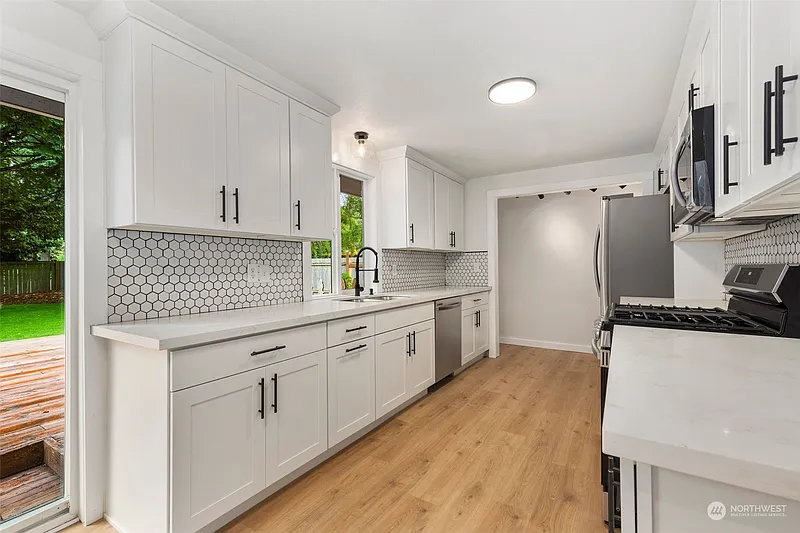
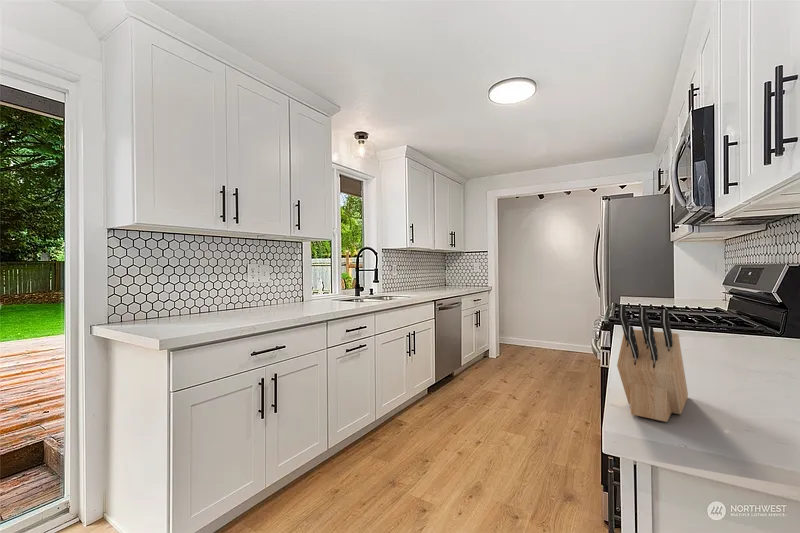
+ knife block [616,304,689,423]
